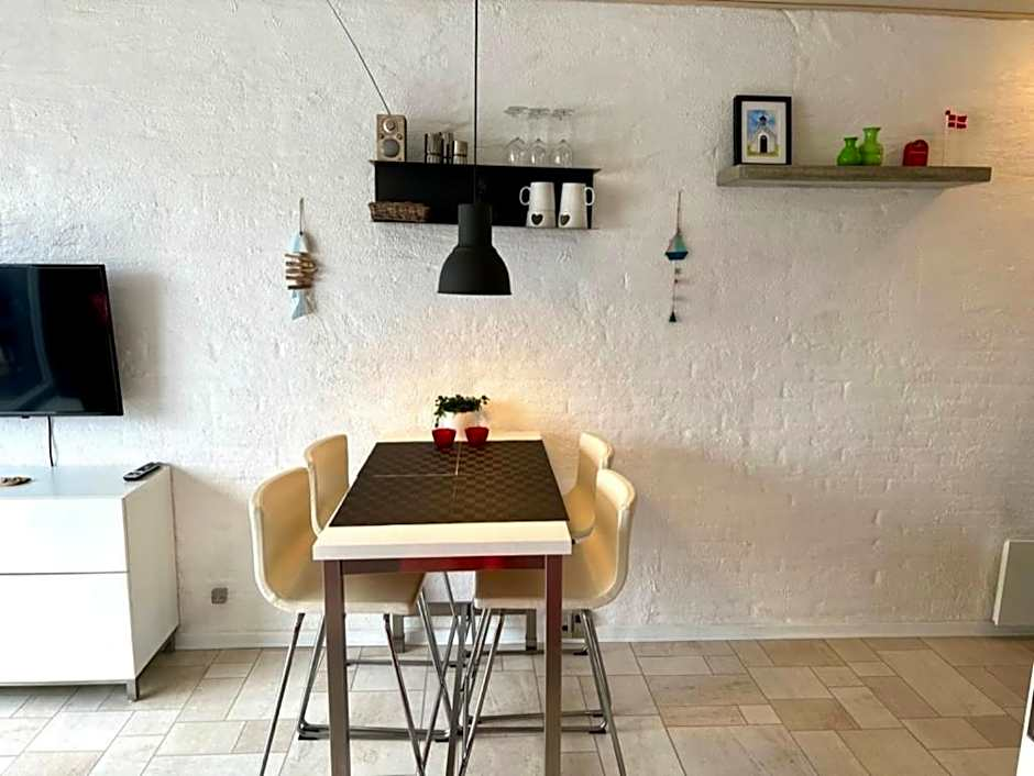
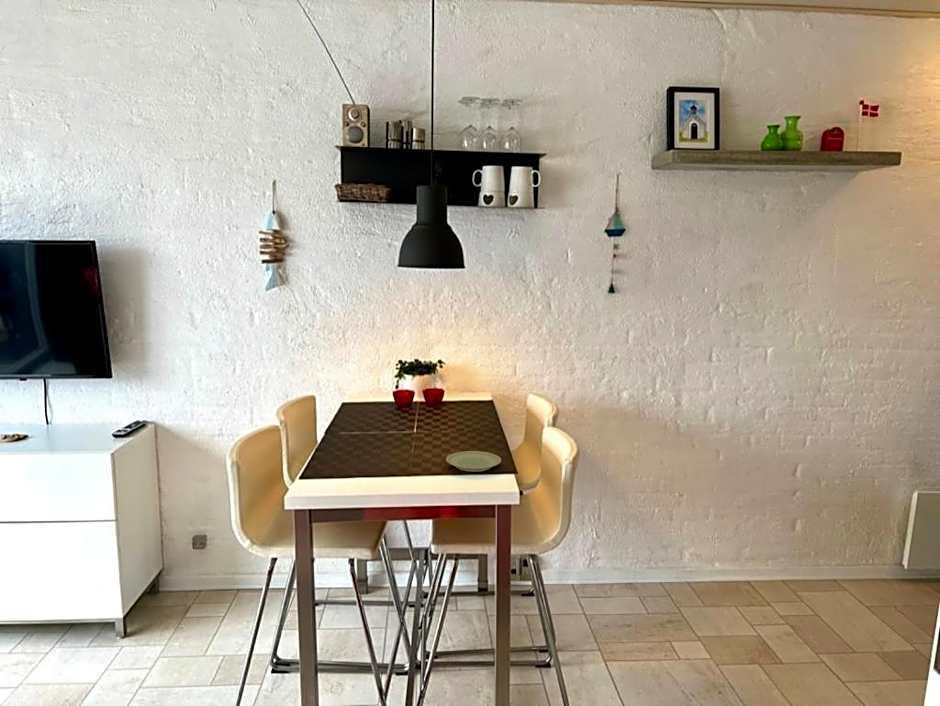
+ plate [445,450,502,472]
